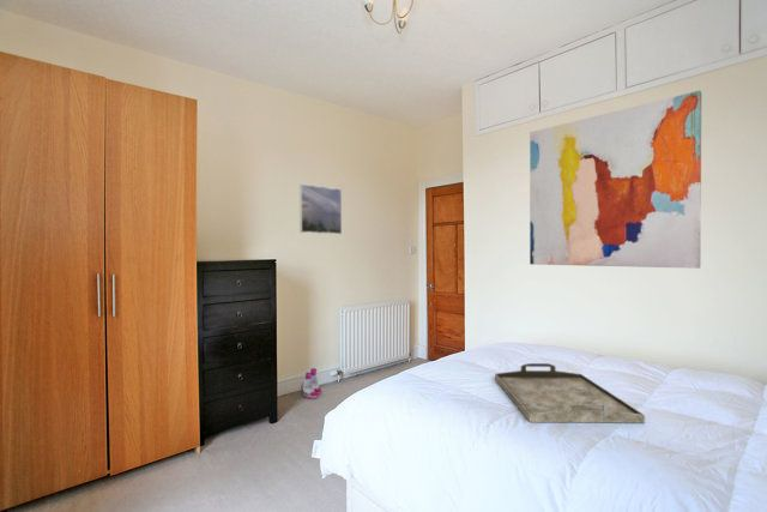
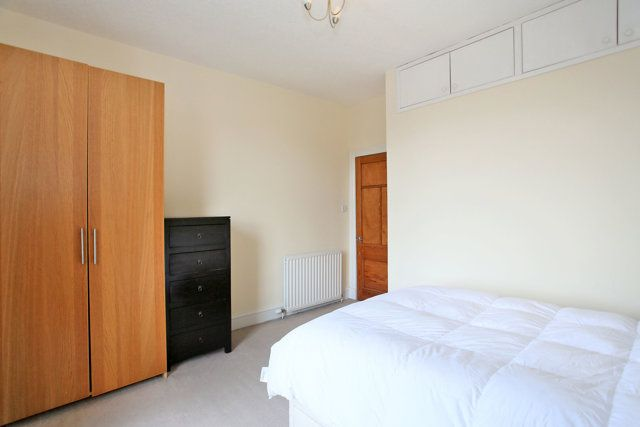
- serving tray [494,362,646,424]
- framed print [298,182,343,235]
- boots [300,367,322,400]
- wall art [529,90,702,270]
